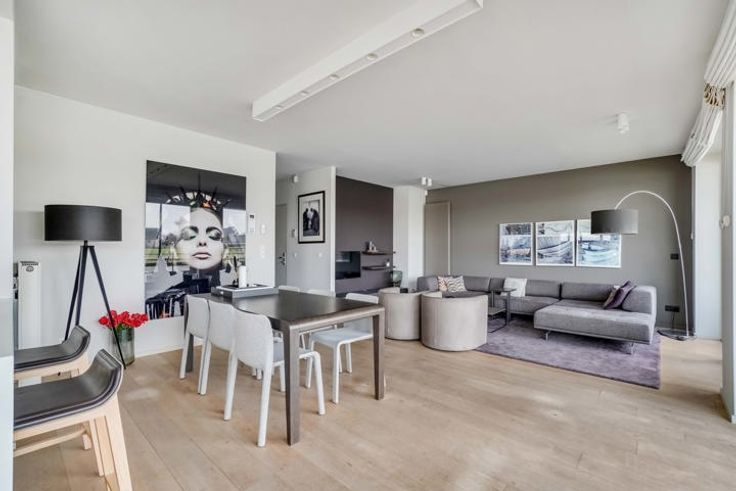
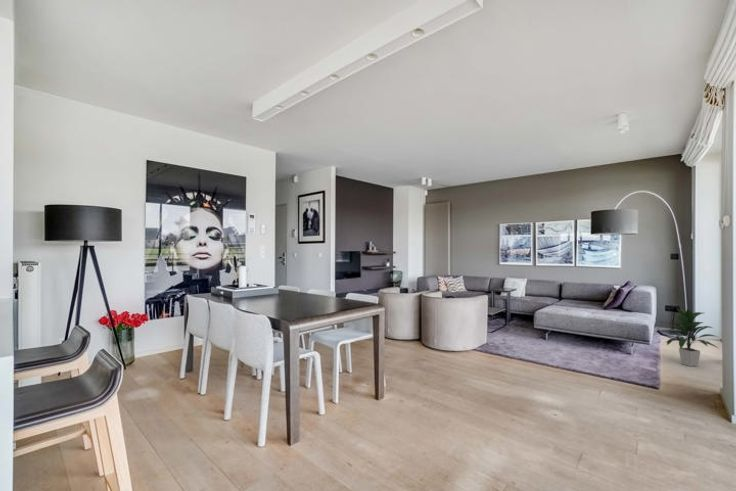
+ indoor plant [662,306,719,367]
